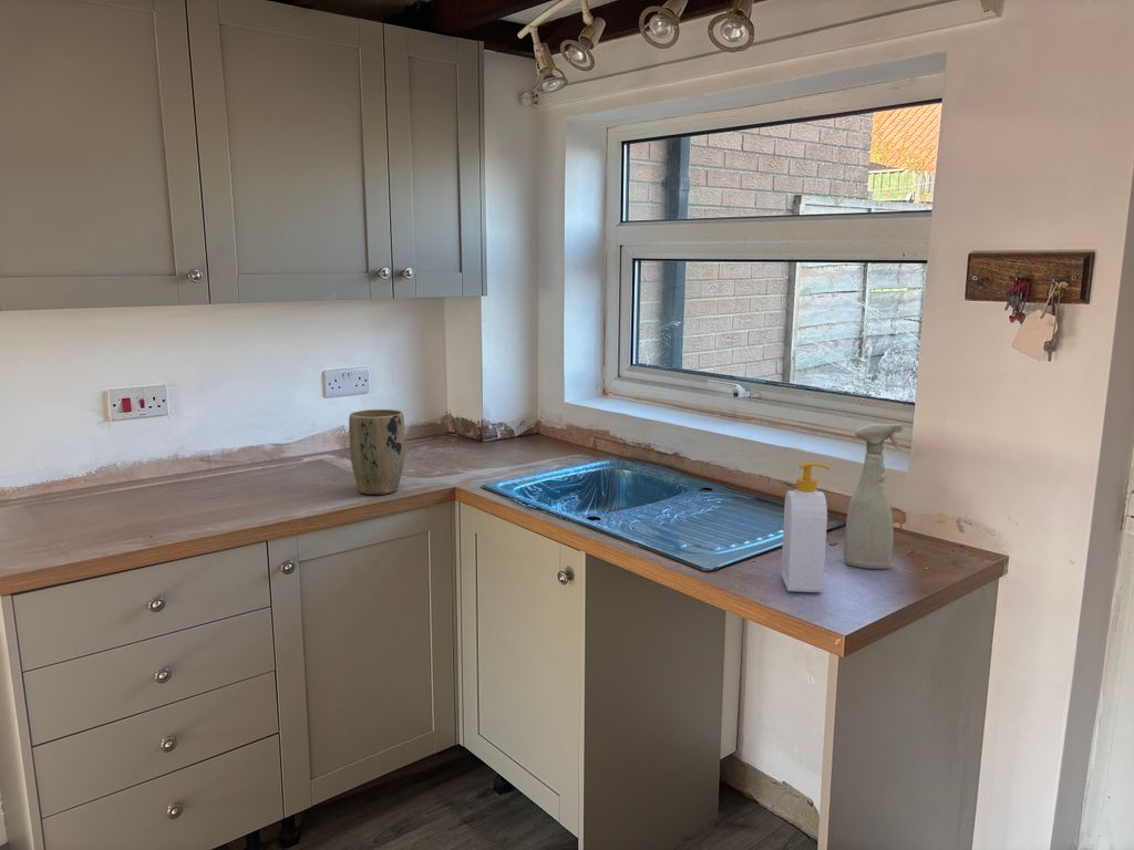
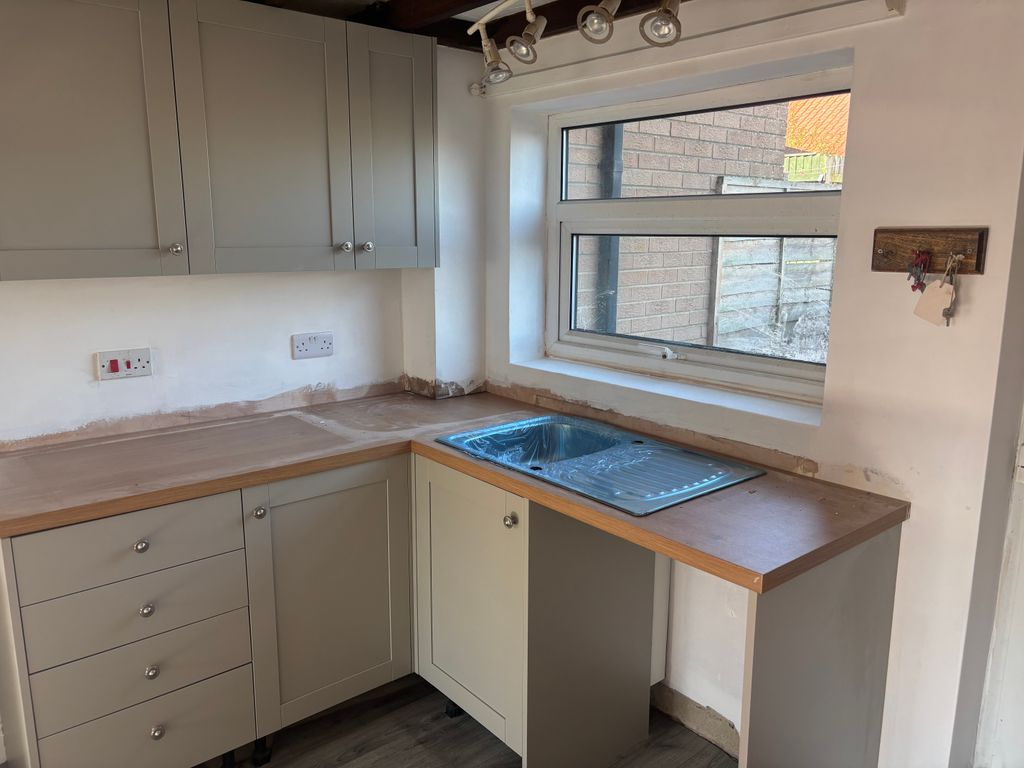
- spray bottle [843,423,905,570]
- plant pot [348,408,406,496]
- soap bottle [781,462,831,593]
